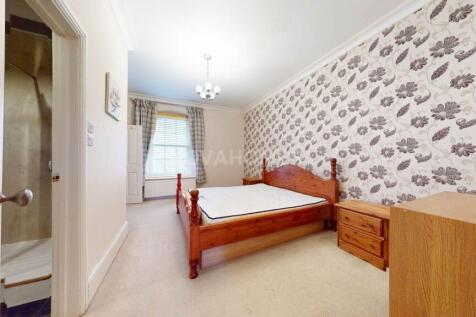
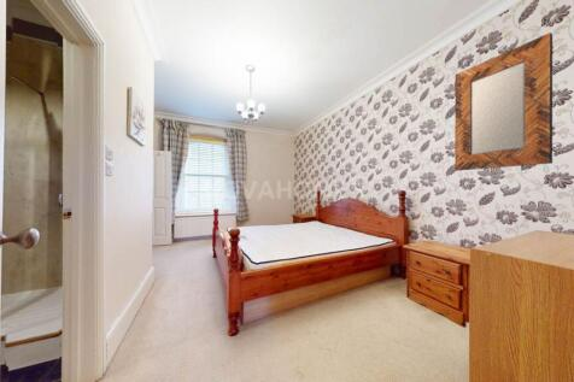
+ home mirror [453,31,554,172]
